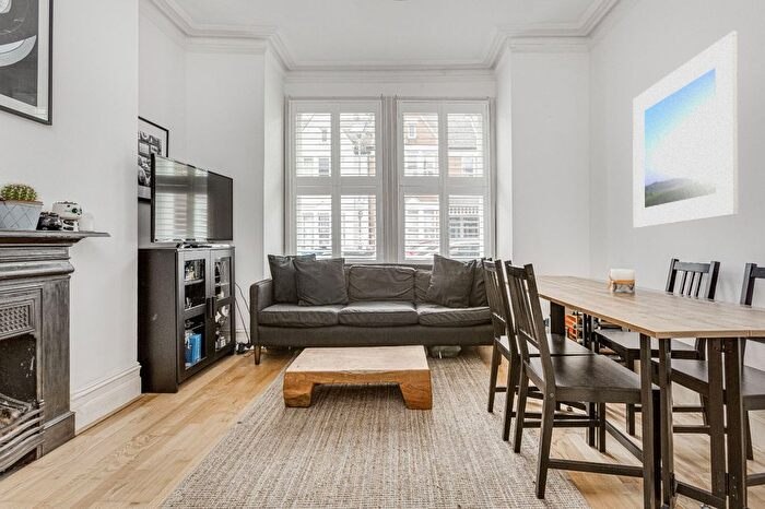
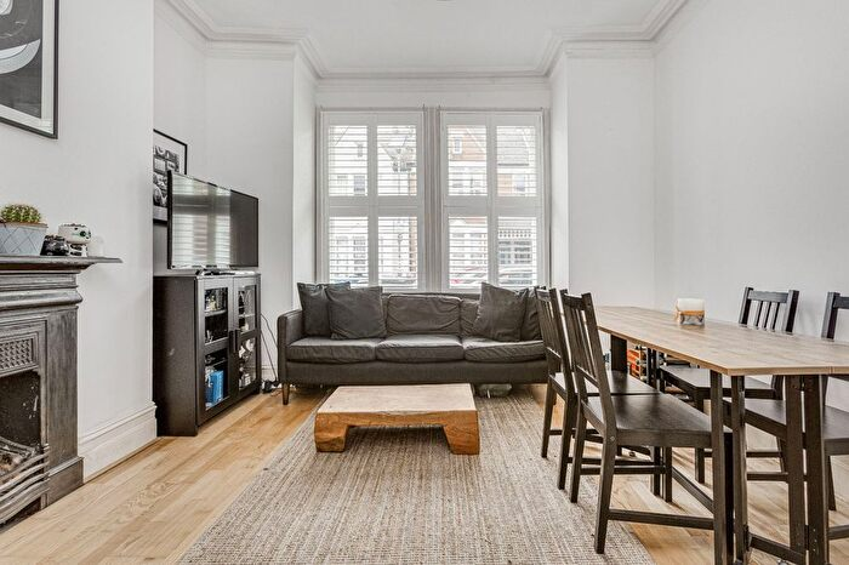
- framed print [632,31,739,229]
